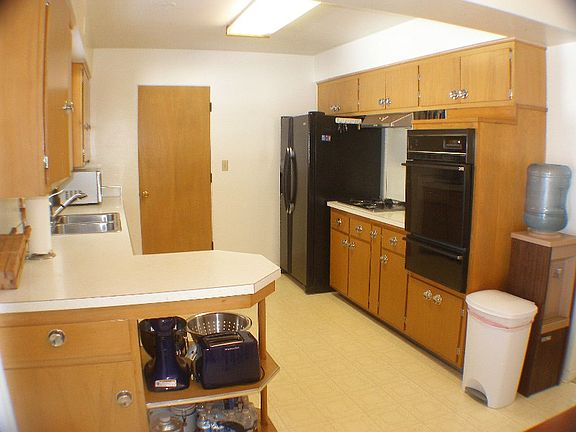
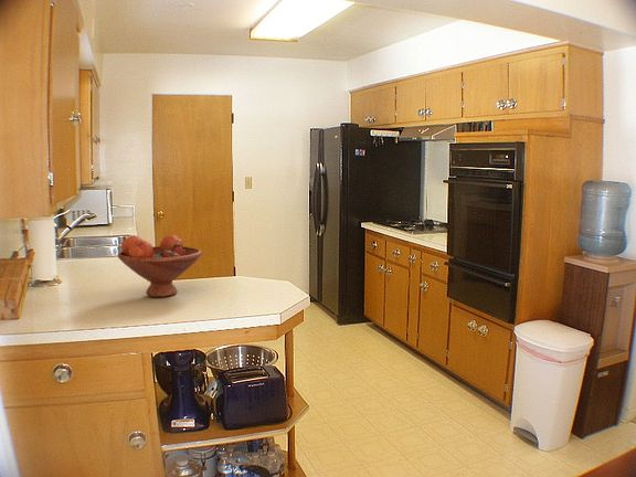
+ fruit bowl [117,234,203,298]
